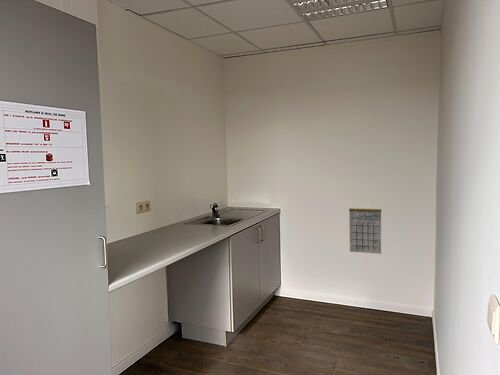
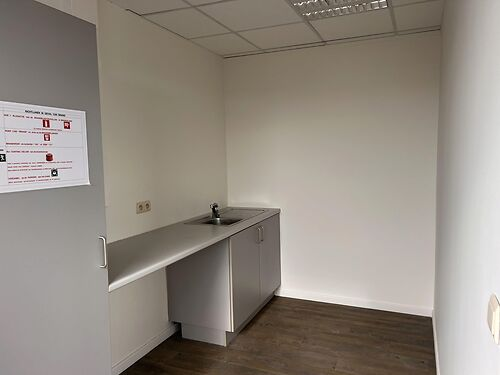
- calendar [348,198,382,255]
